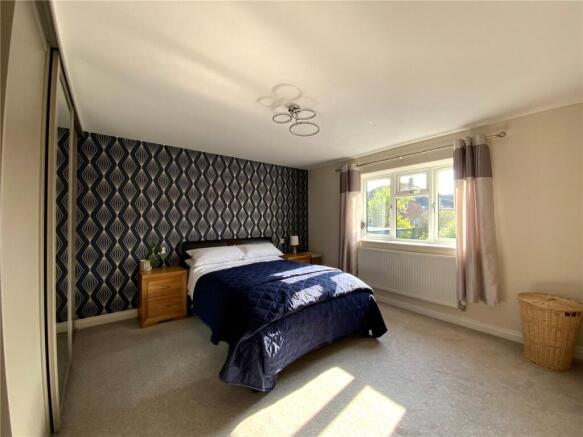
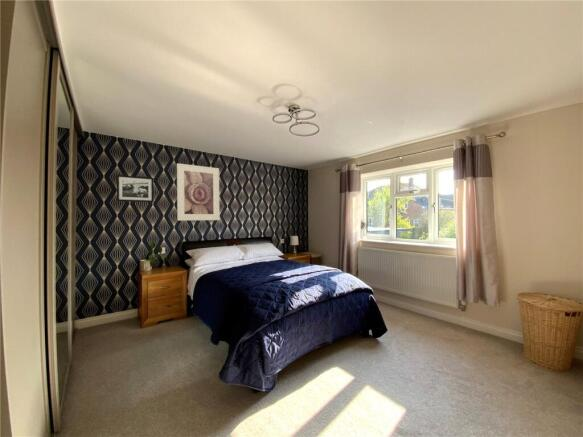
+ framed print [176,163,220,221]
+ picture frame [116,174,155,203]
